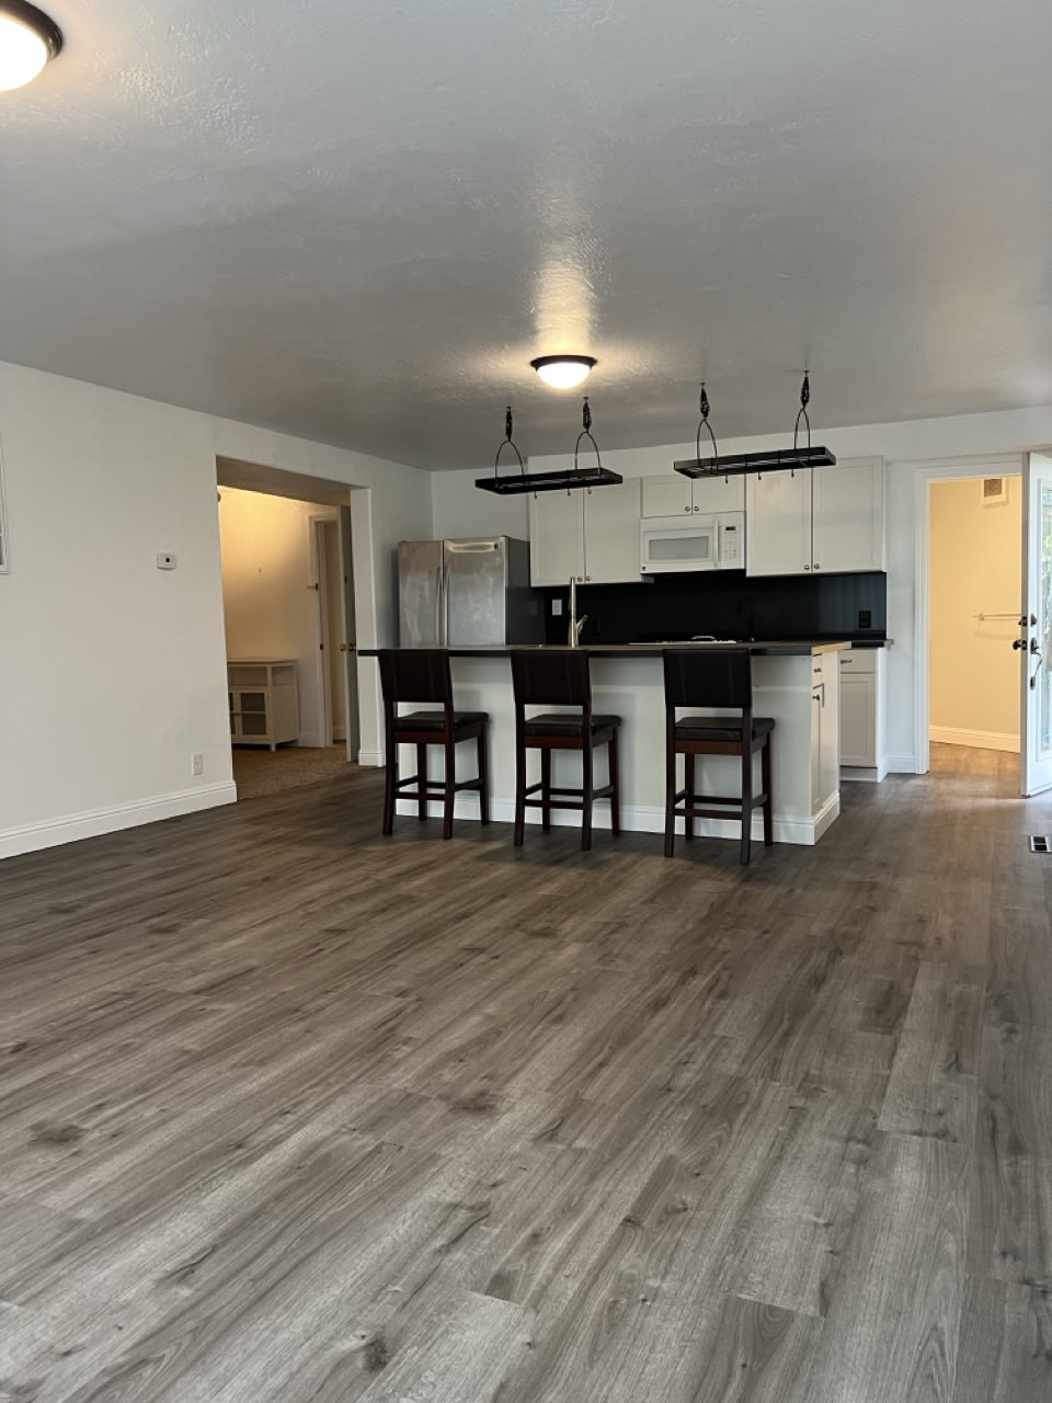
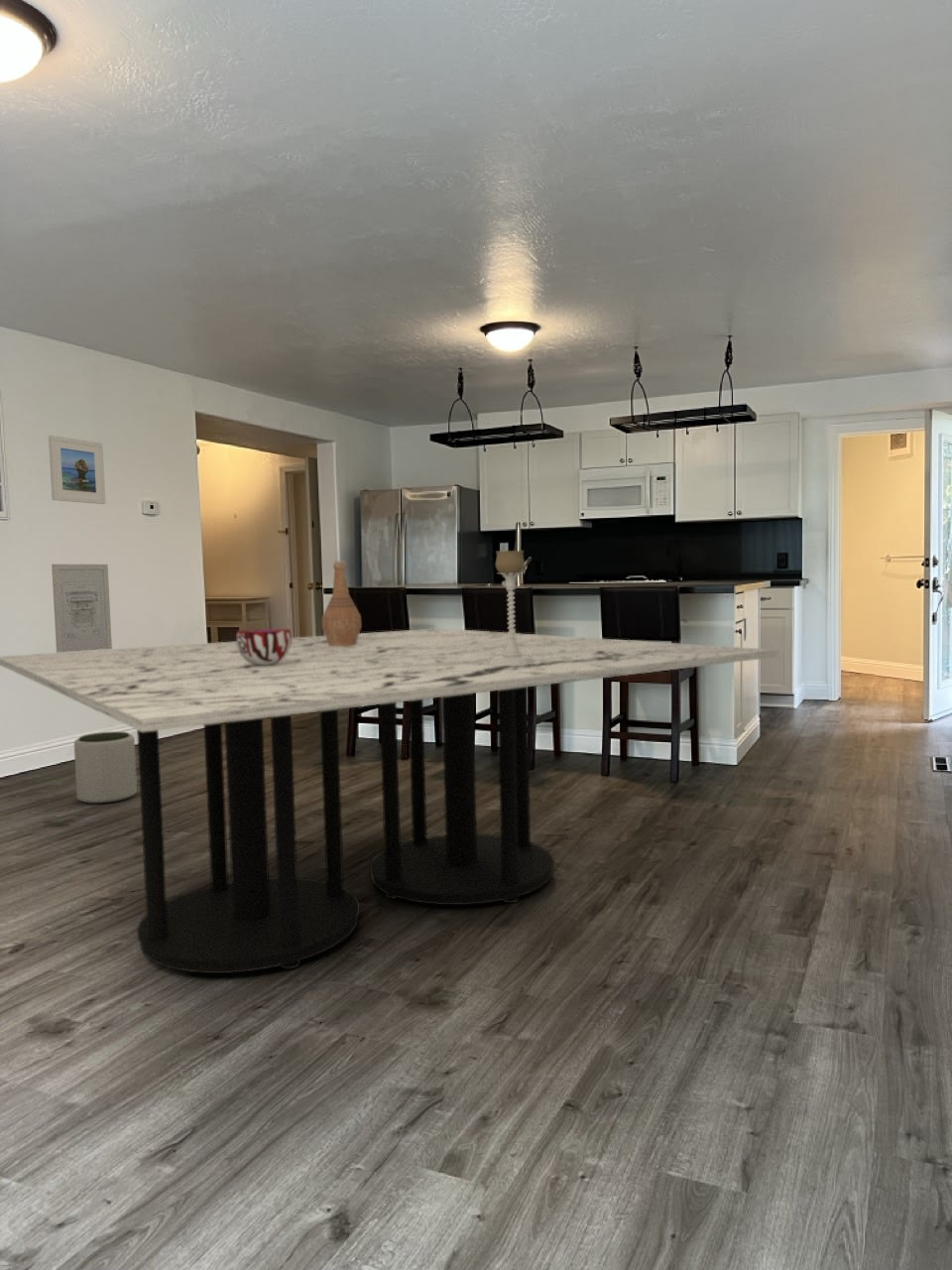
+ vase [321,560,363,646]
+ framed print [48,435,106,505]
+ plant pot [73,731,138,805]
+ candle holder [489,550,535,666]
+ wall art [51,564,113,653]
+ dining table [0,627,778,974]
+ decorative bowl [235,628,293,666]
